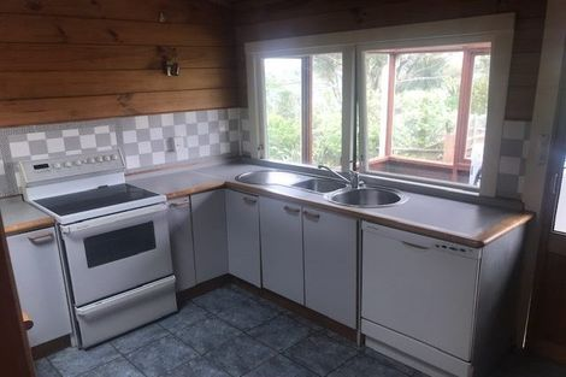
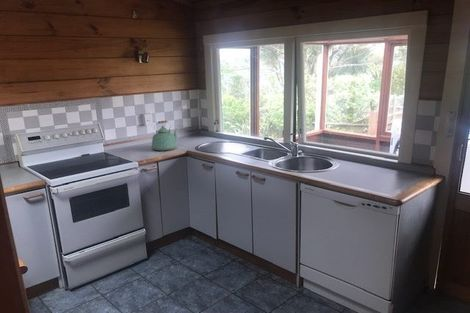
+ kettle [151,119,178,152]
